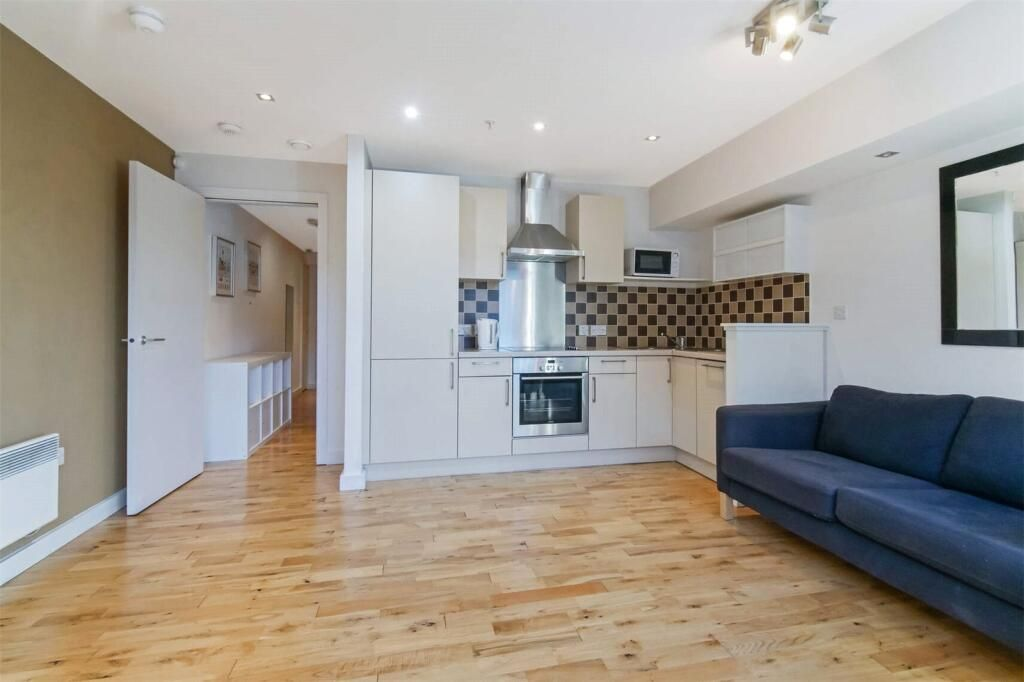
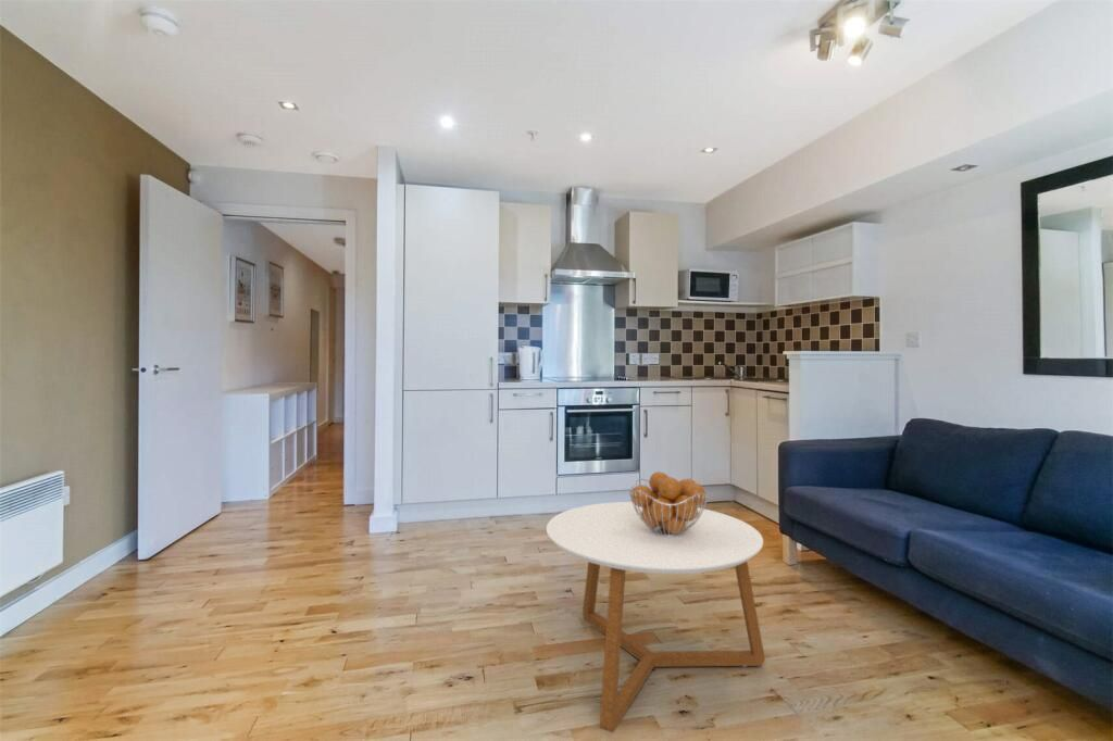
+ fruit basket [628,470,709,537]
+ coffee table [546,501,766,733]
